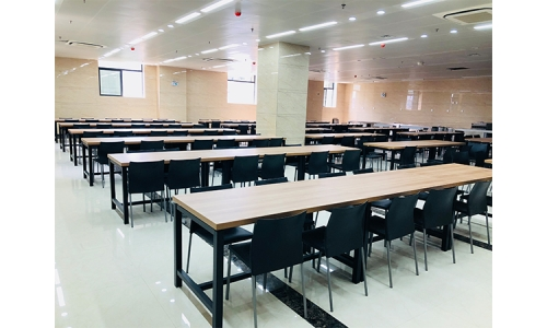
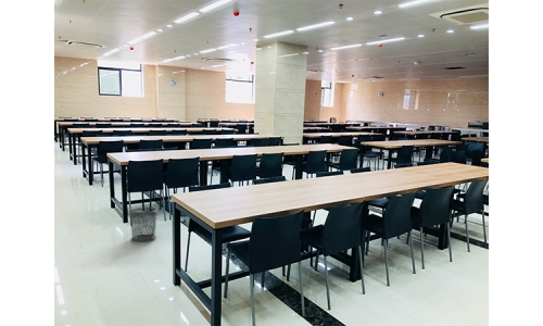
+ waste bin [128,206,159,242]
